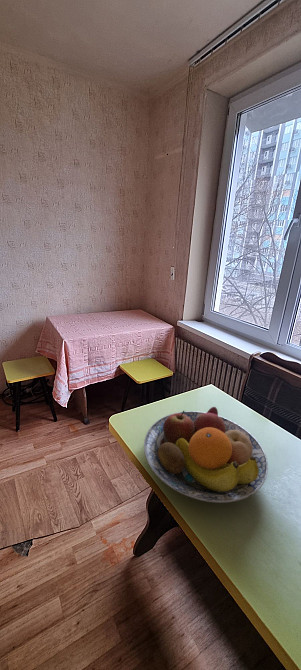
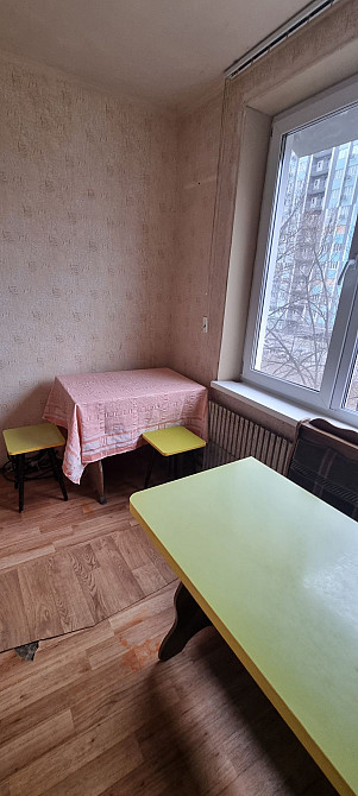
- fruit bowl [143,406,269,504]
